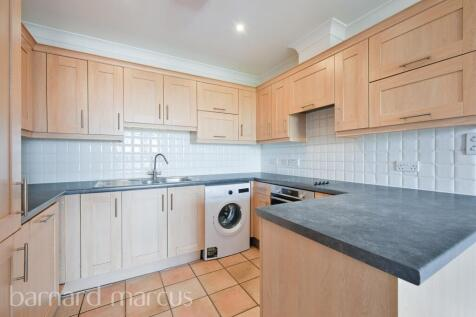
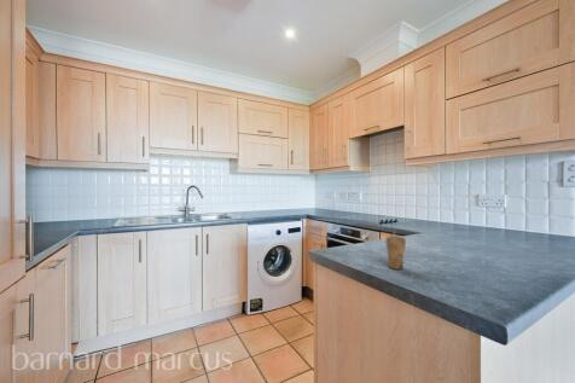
+ cup [385,228,407,271]
